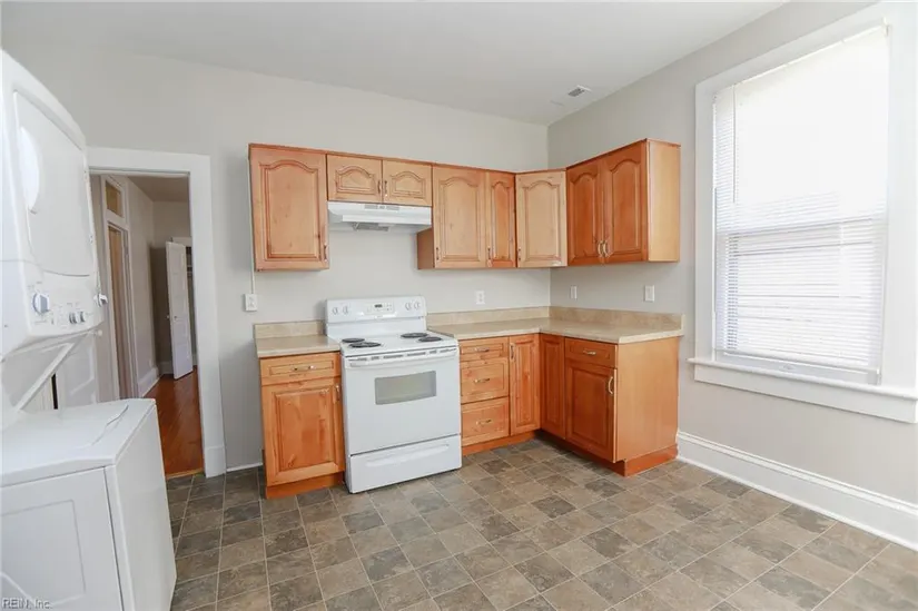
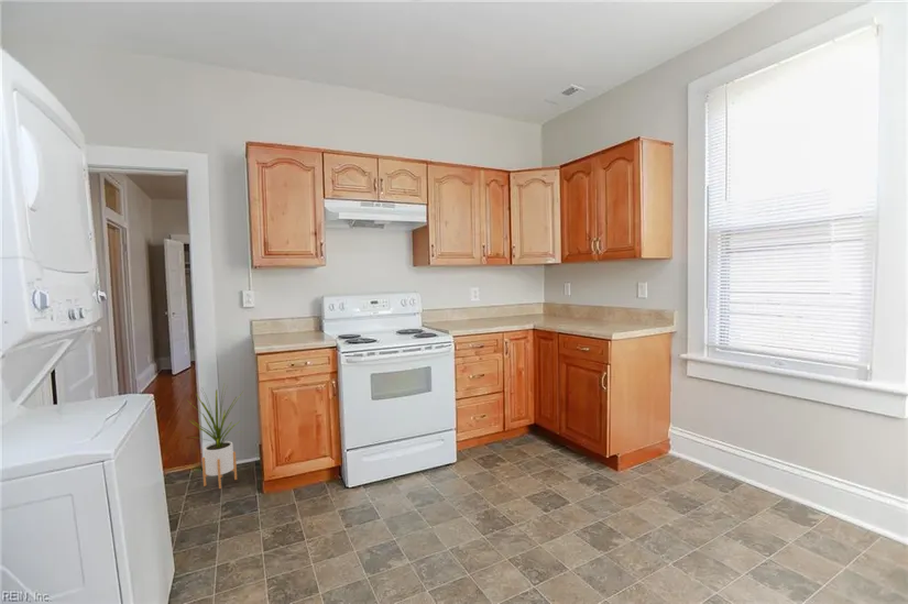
+ house plant [184,384,245,490]
